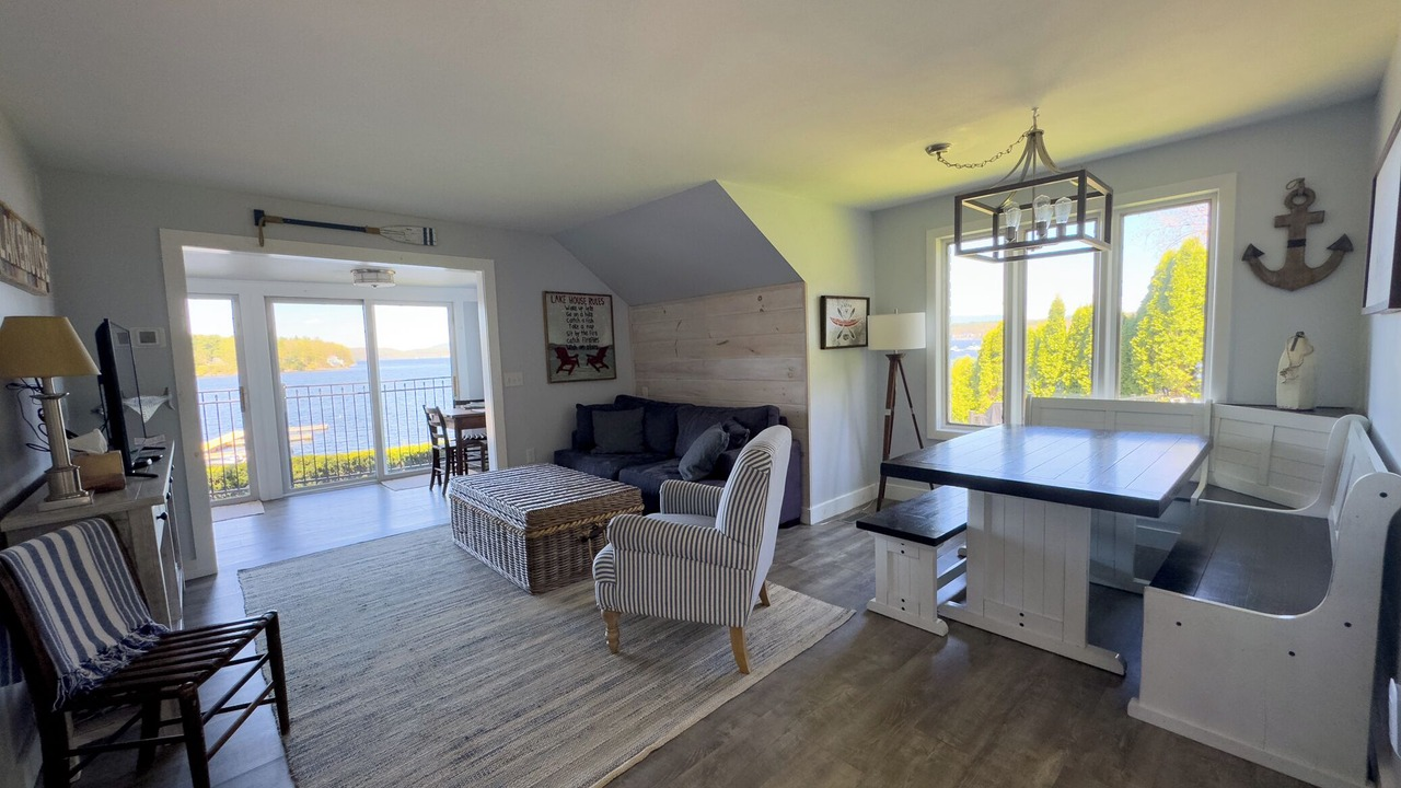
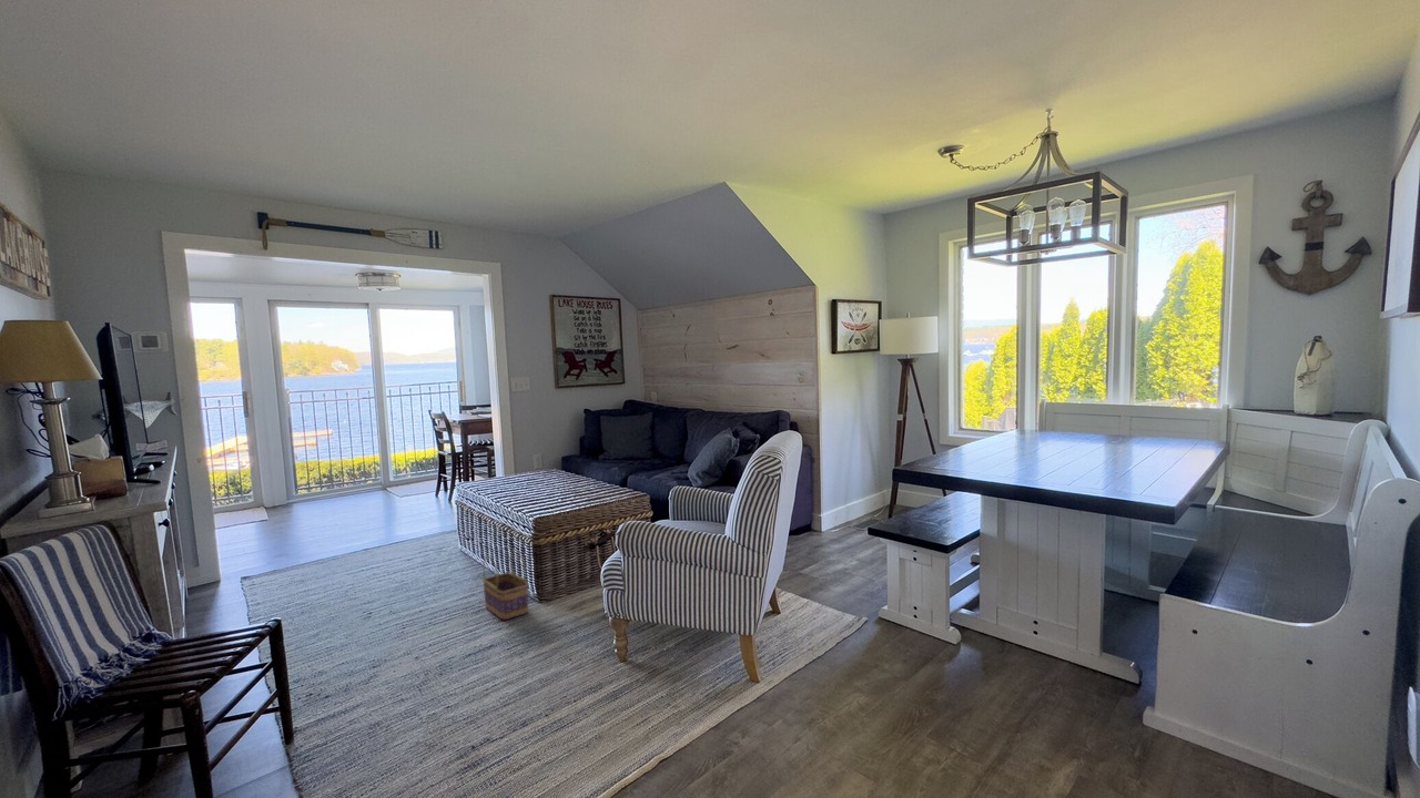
+ basket [481,548,529,621]
